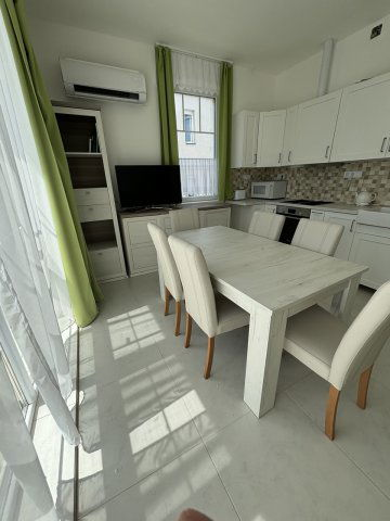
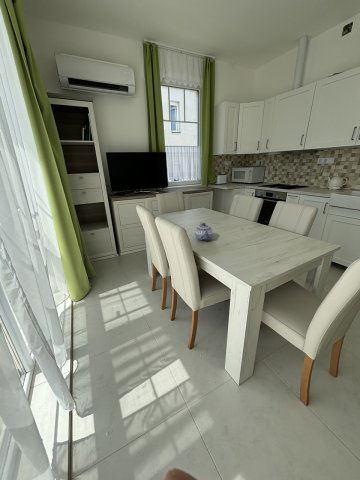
+ teapot [194,222,214,242]
